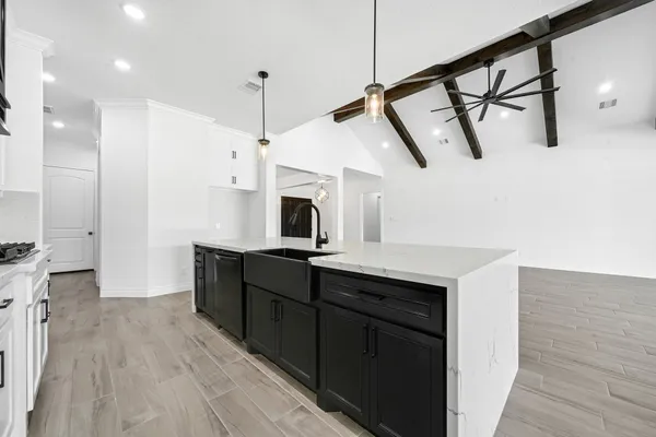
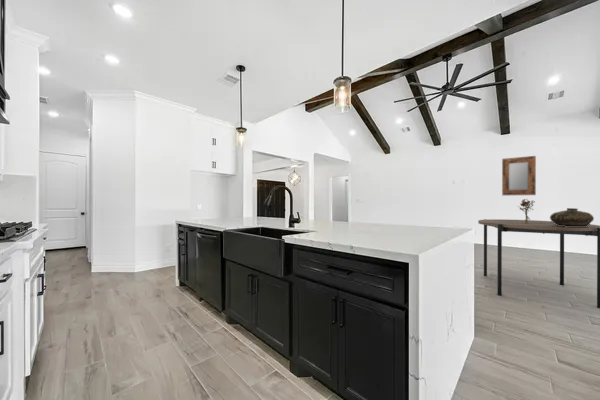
+ home mirror [501,155,537,196]
+ bouquet [517,198,536,223]
+ ceramic pot [549,207,595,227]
+ dining table [477,218,600,309]
